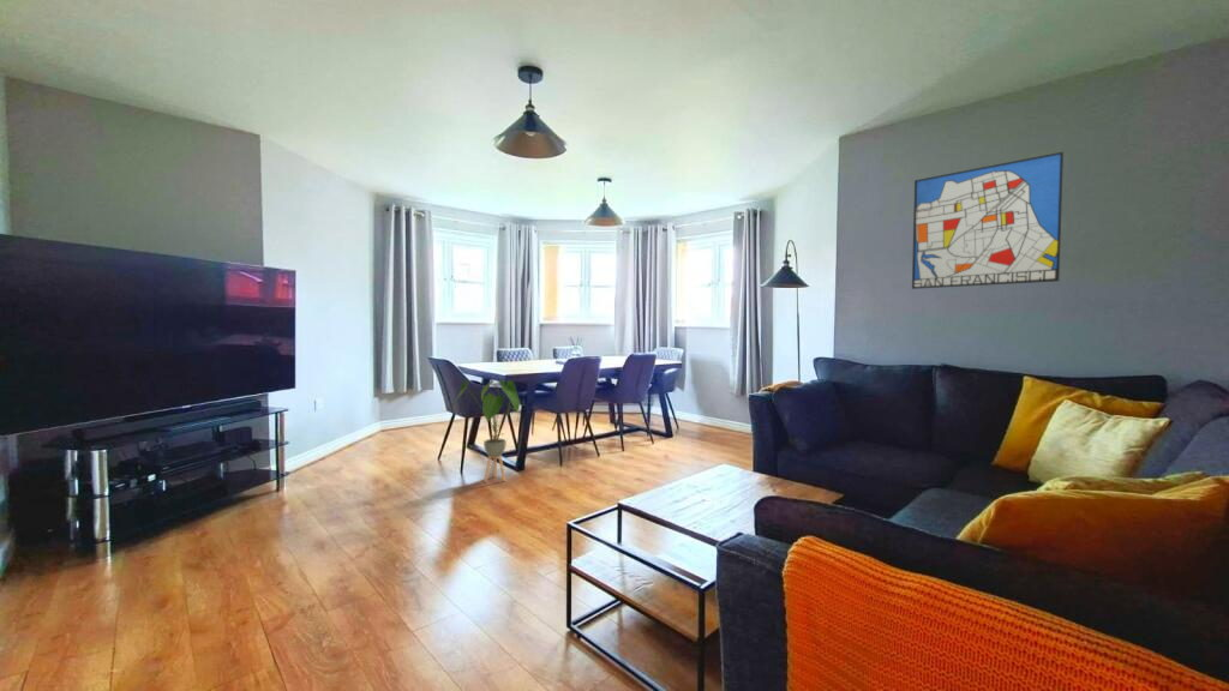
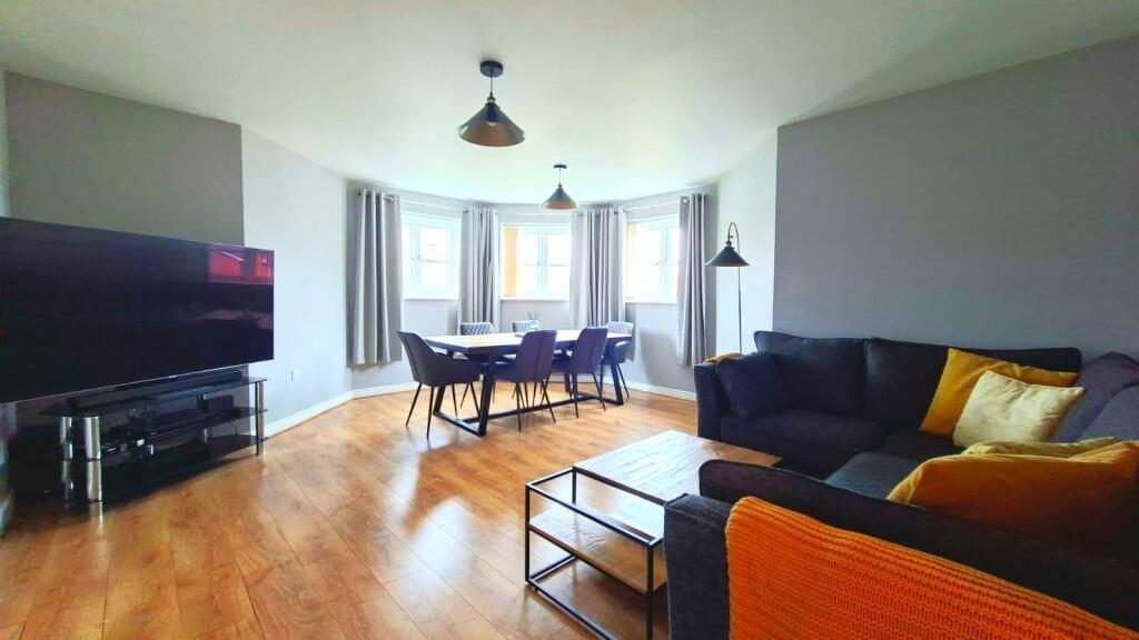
- wall art [911,151,1065,290]
- house plant [452,377,521,483]
